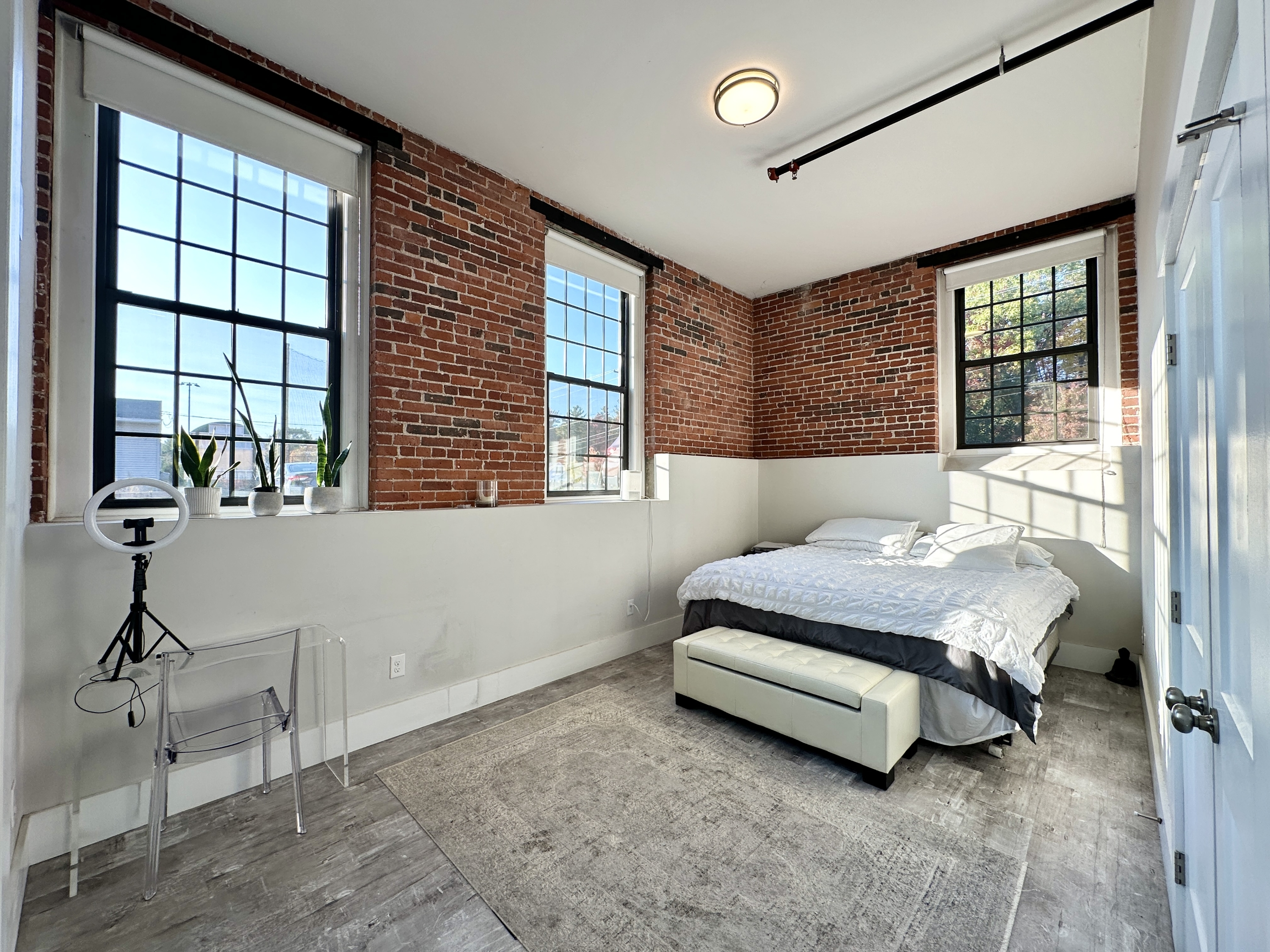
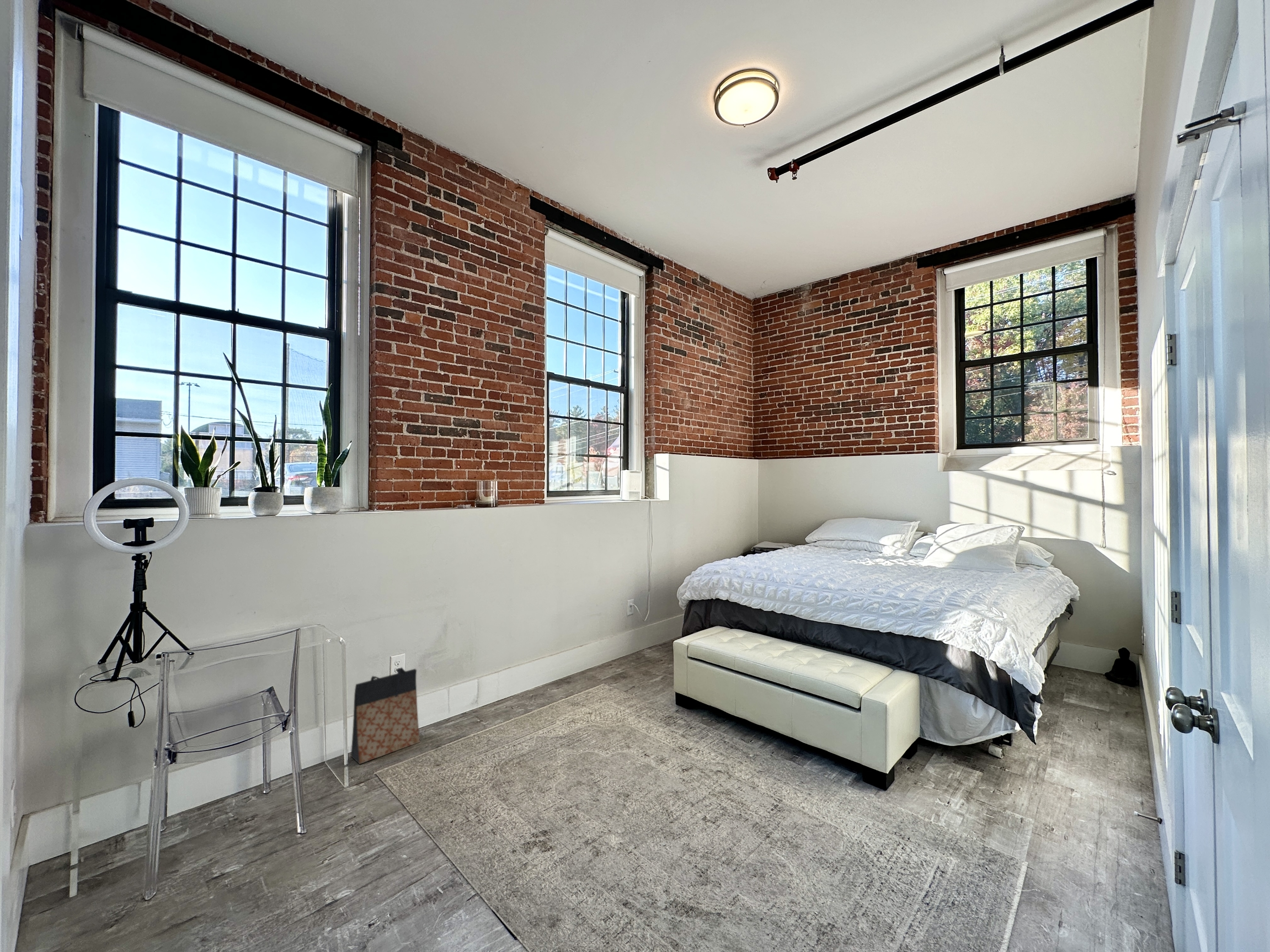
+ bag [351,667,420,765]
